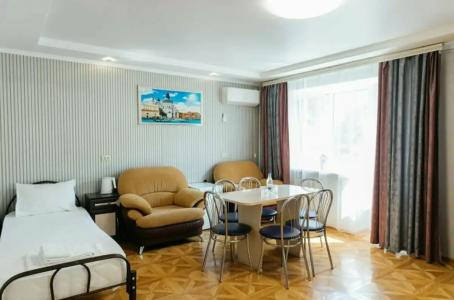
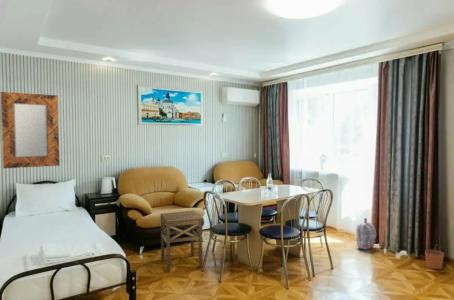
+ side table [160,210,203,273]
+ plant pot [424,245,445,270]
+ backpack [355,217,377,251]
+ home mirror [0,91,60,169]
